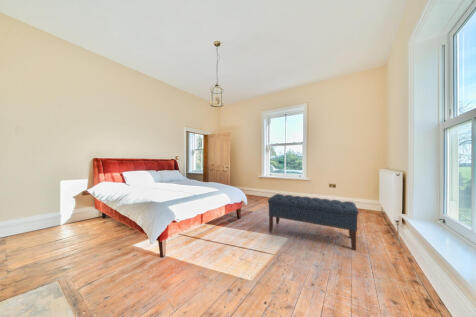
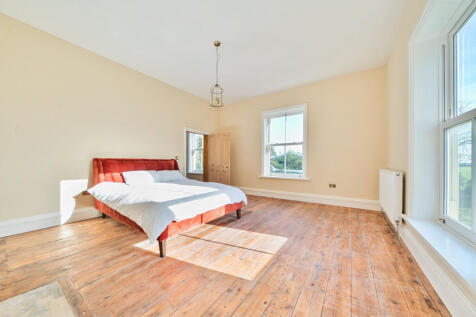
- bench [267,193,359,251]
